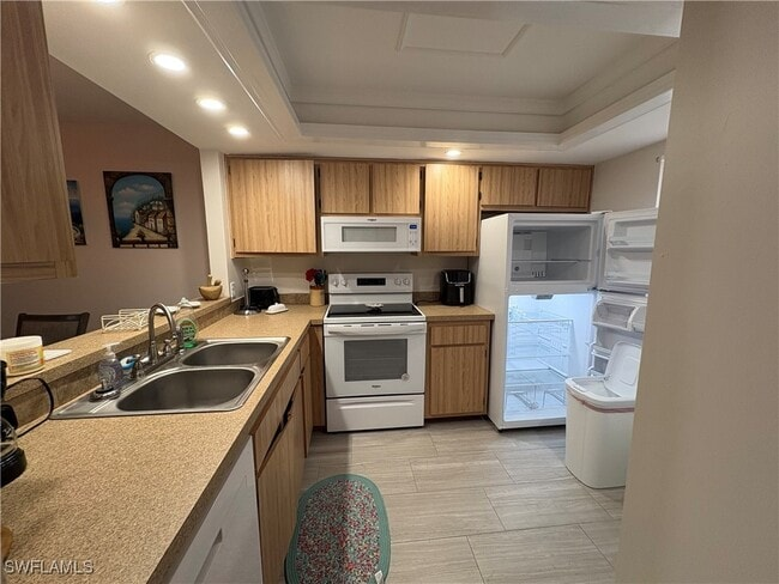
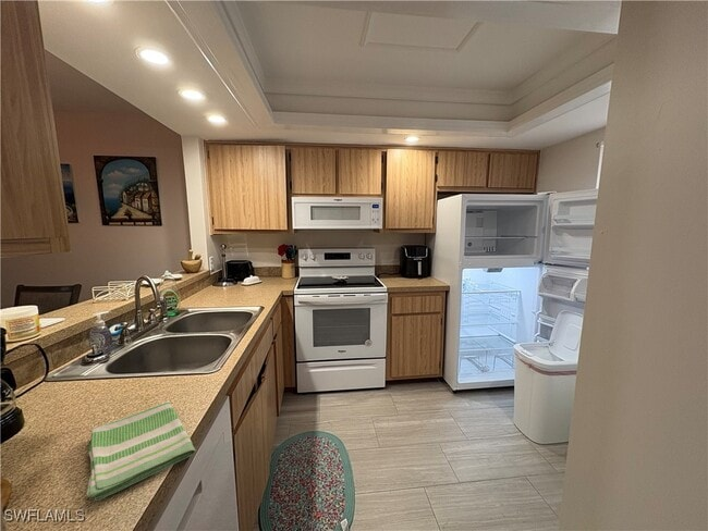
+ dish towel [86,400,197,502]
